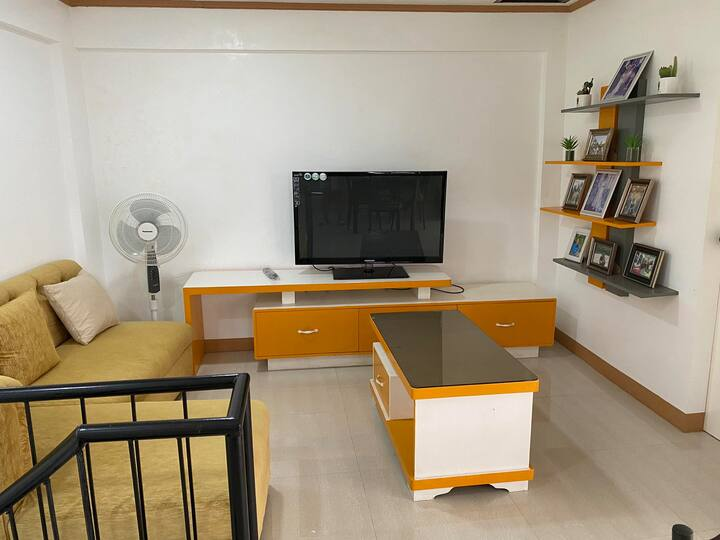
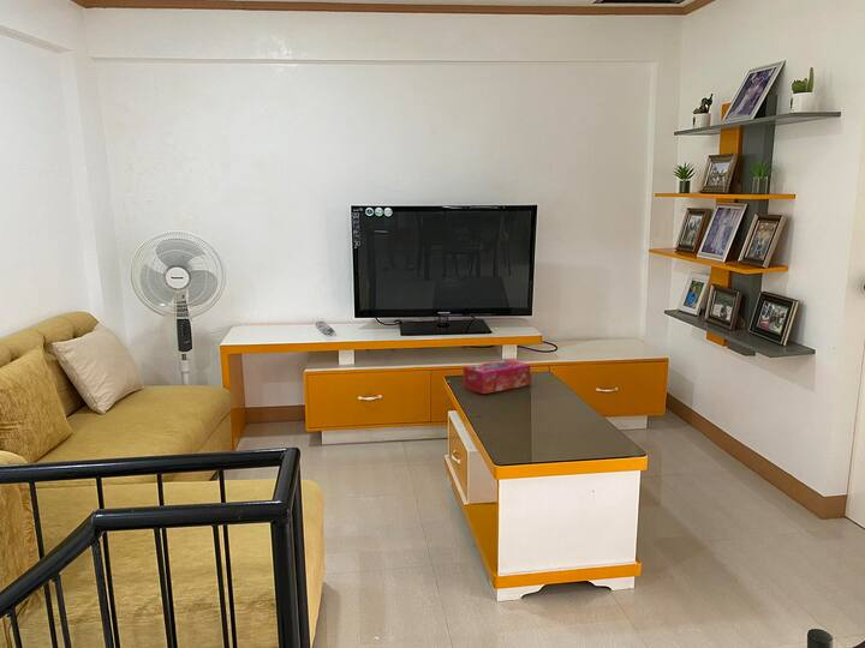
+ tissue box [463,359,531,395]
